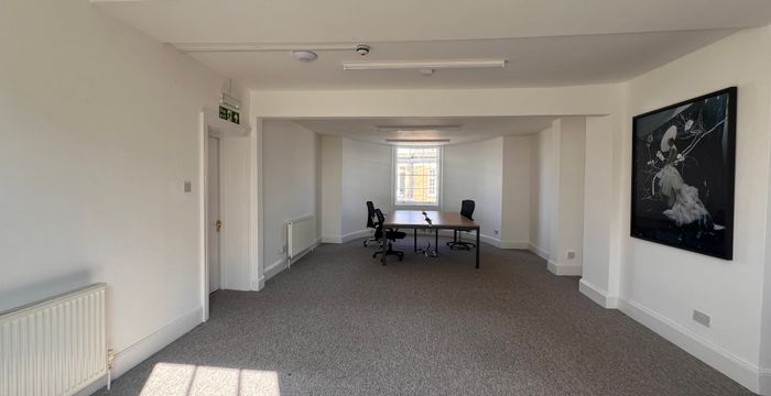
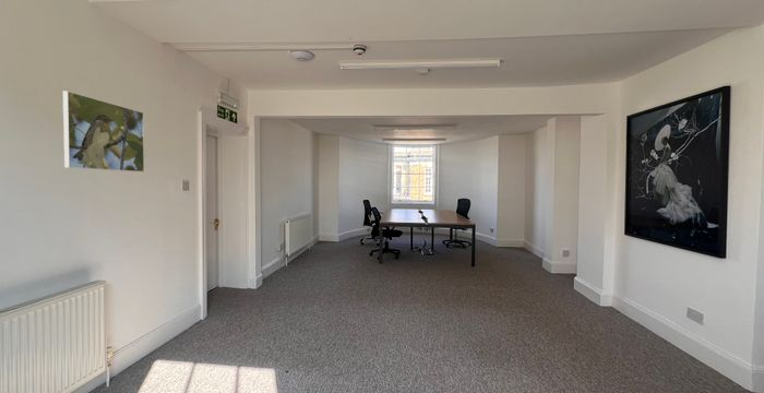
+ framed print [61,90,145,174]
